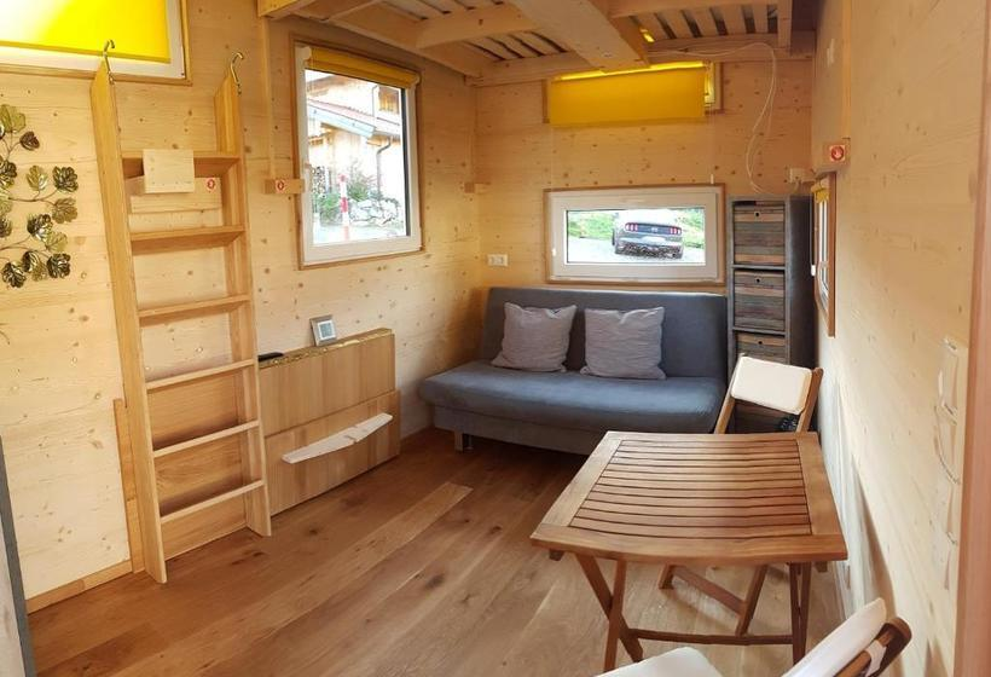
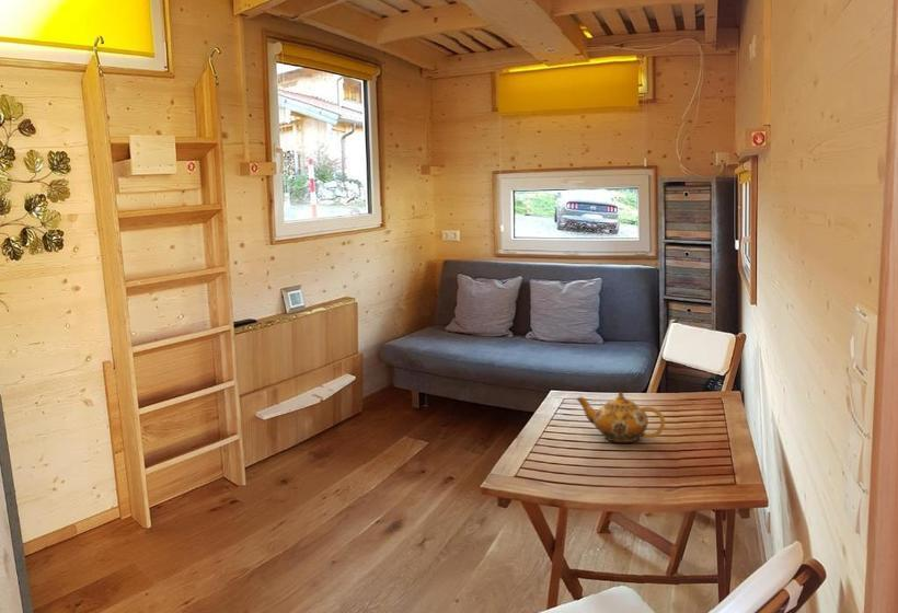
+ teapot [576,391,666,443]
